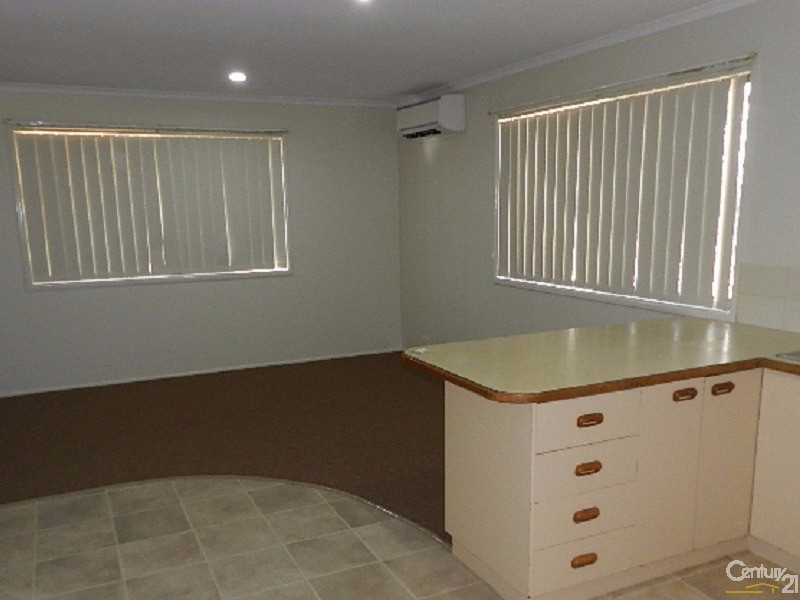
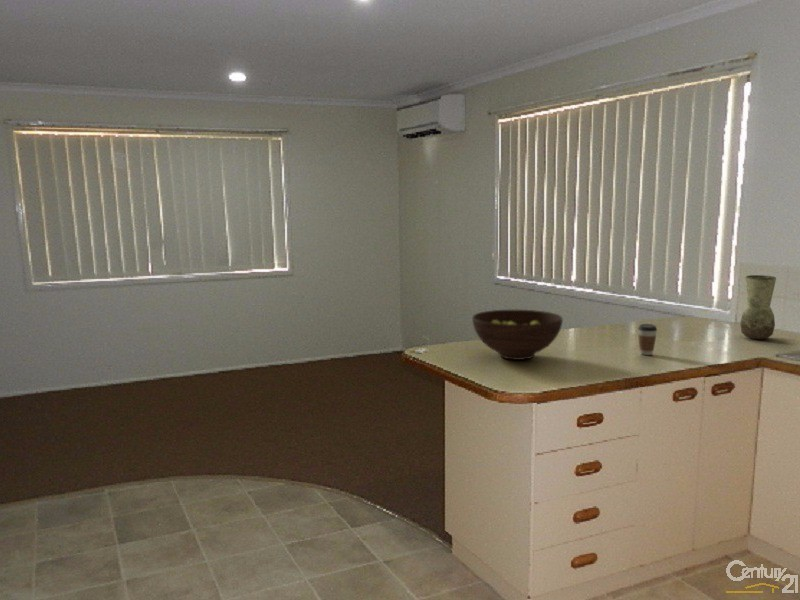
+ coffee cup [637,323,658,356]
+ vase [739,274,777,340]
+ fruit bowl [471,309,564,361]
